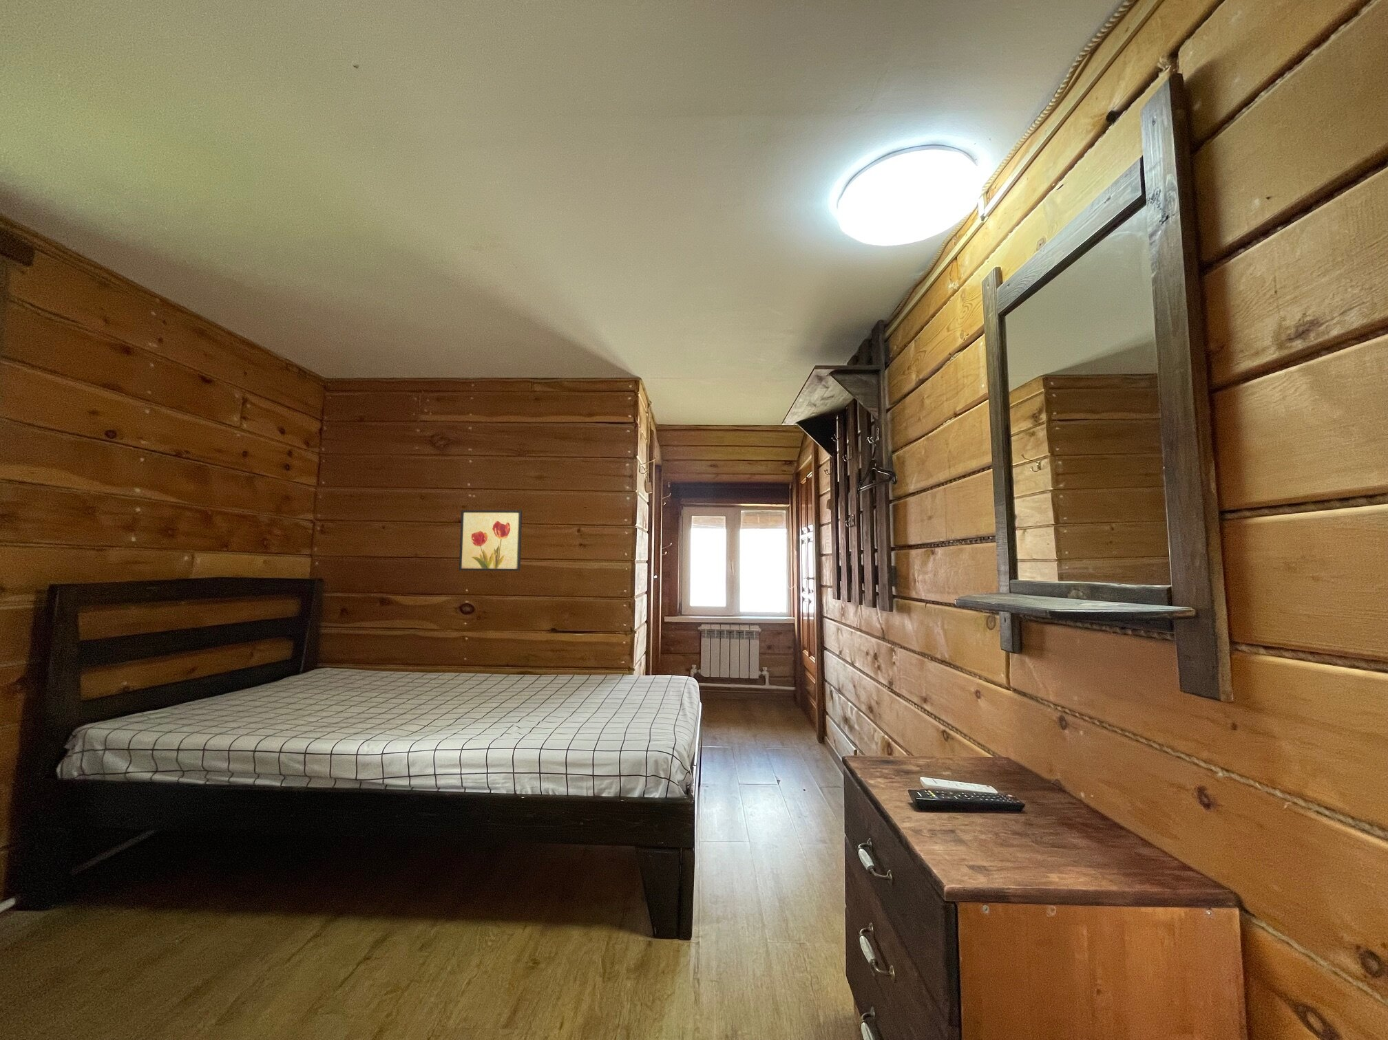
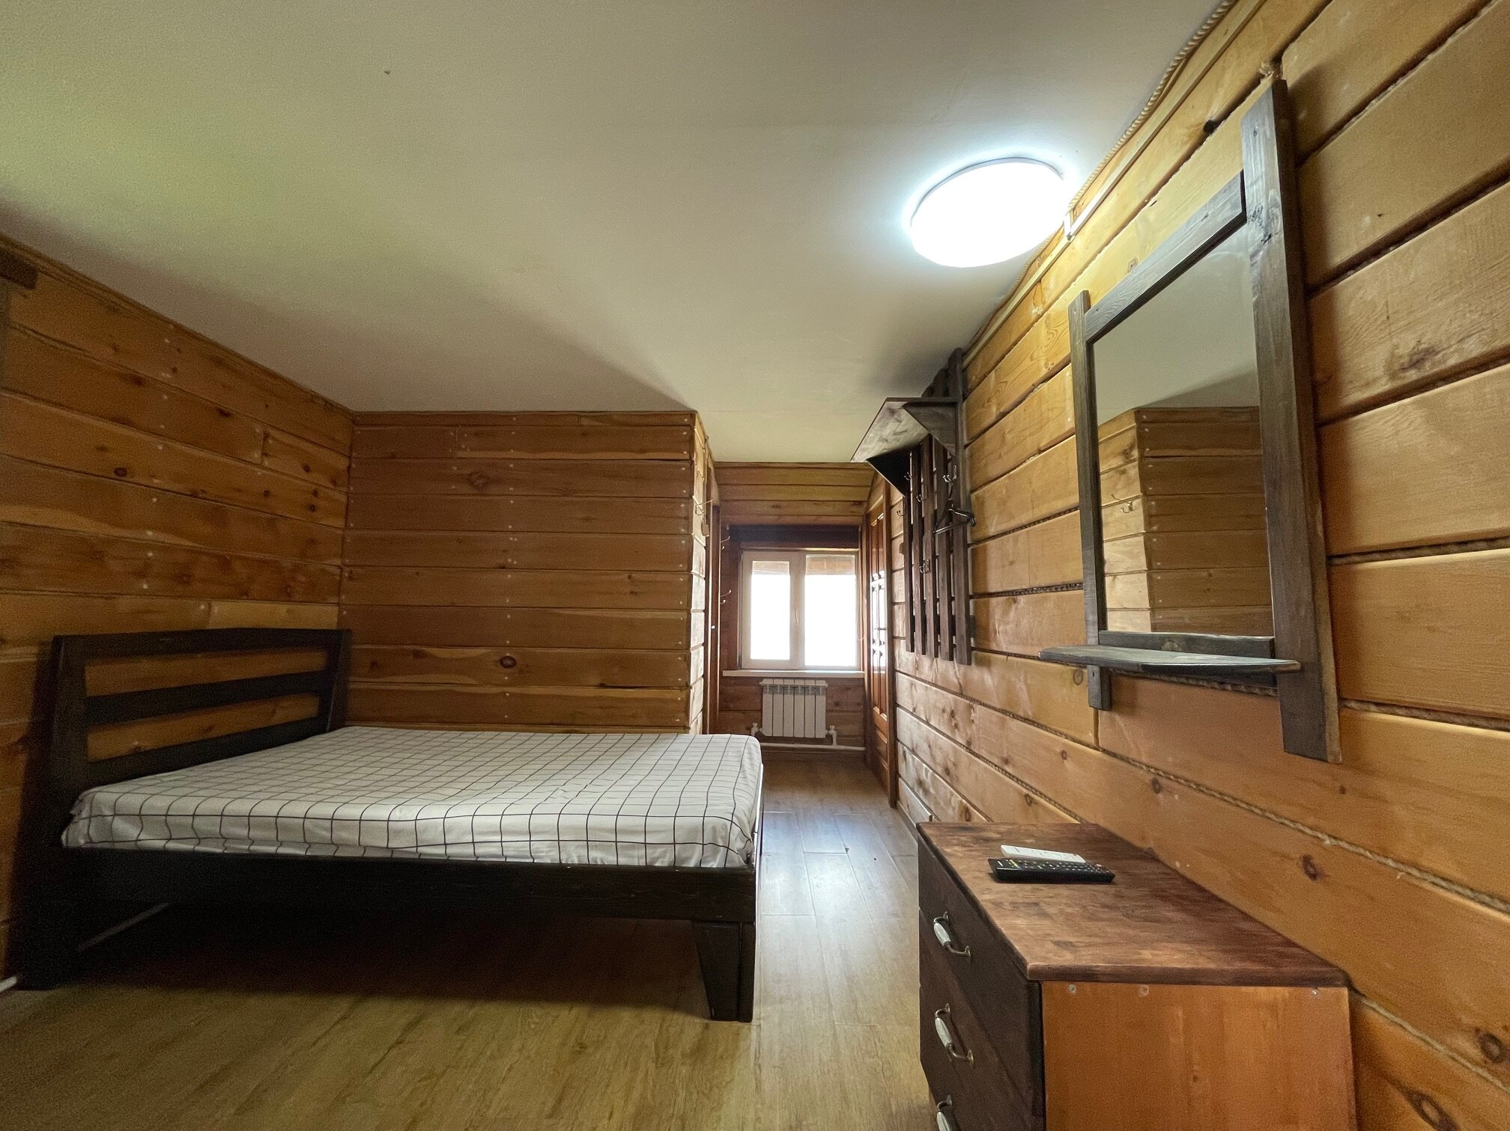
- wall art [459,510,522,571]
